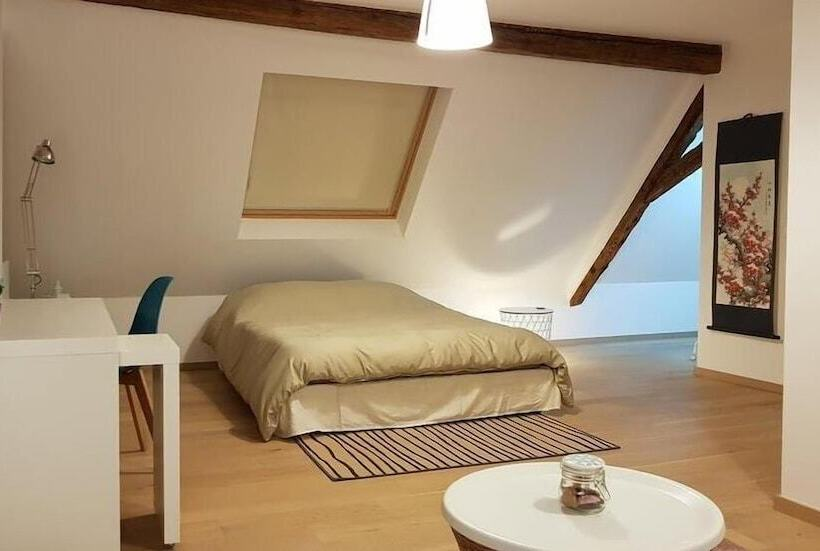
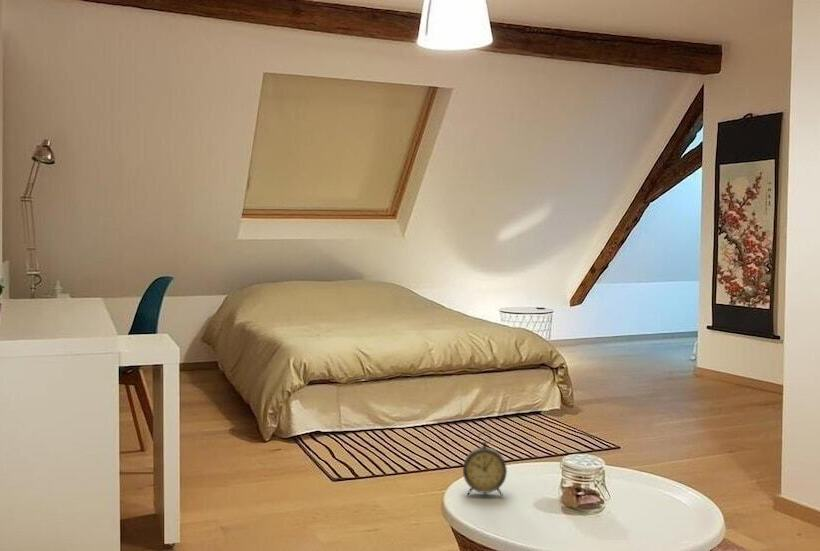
+ alarm clock [462,430,508,497]
